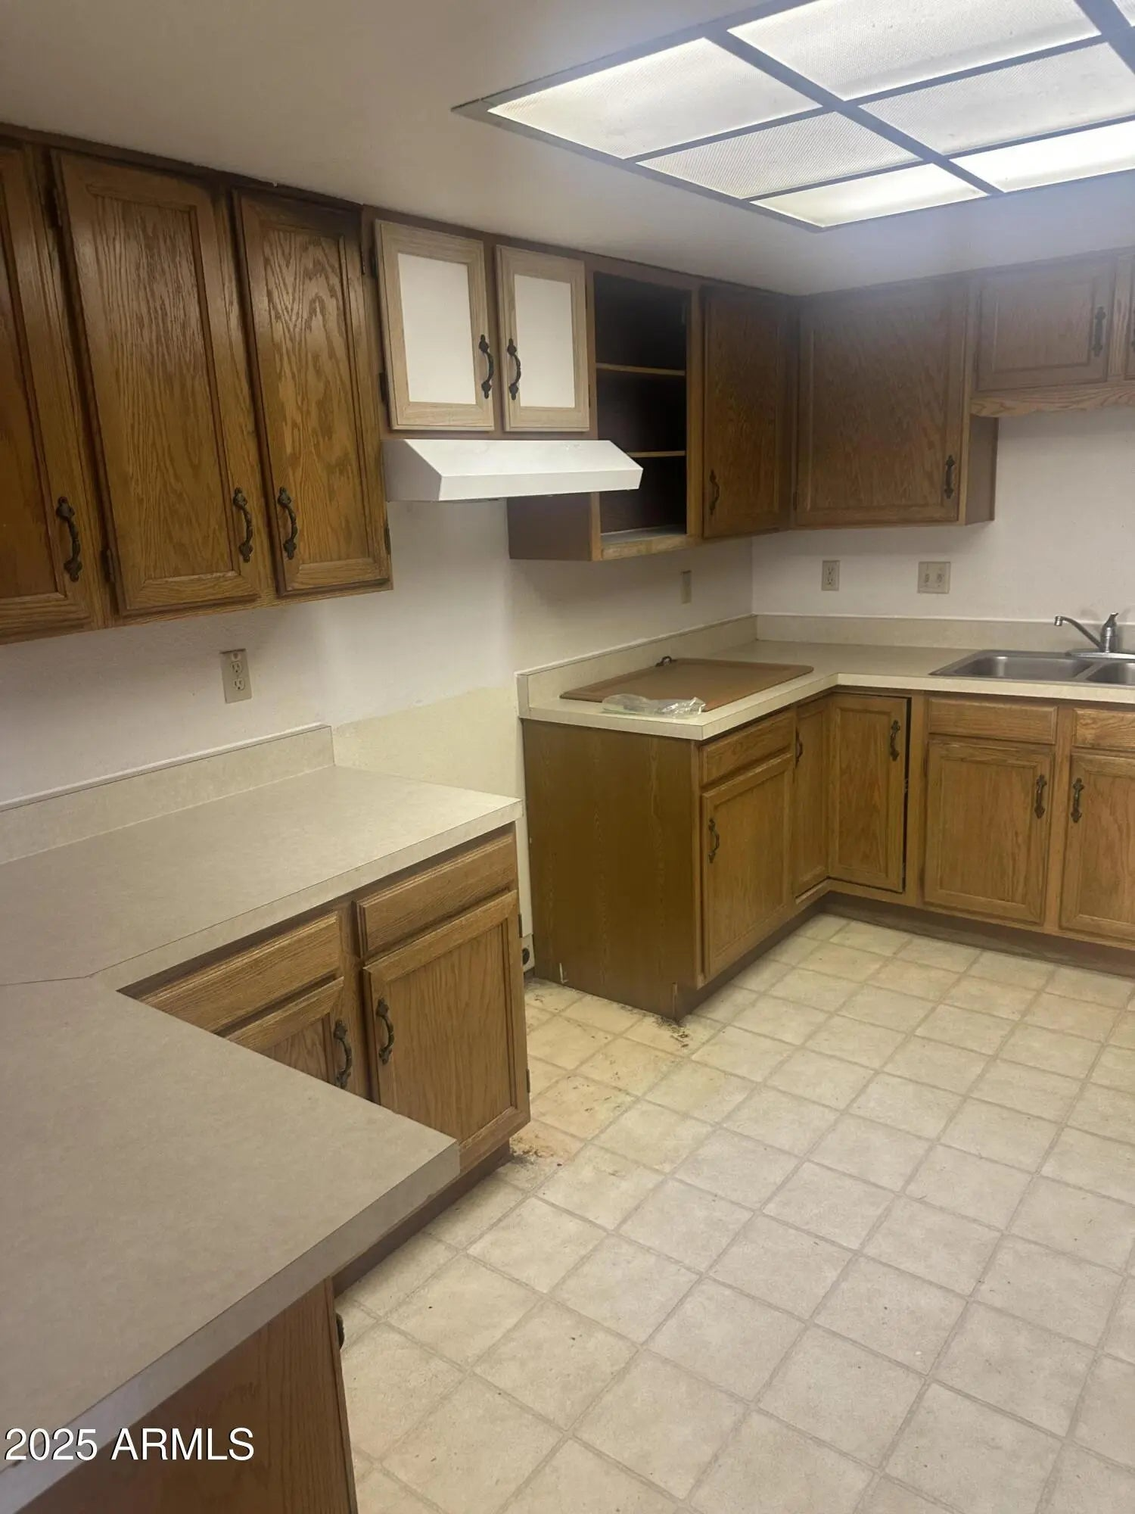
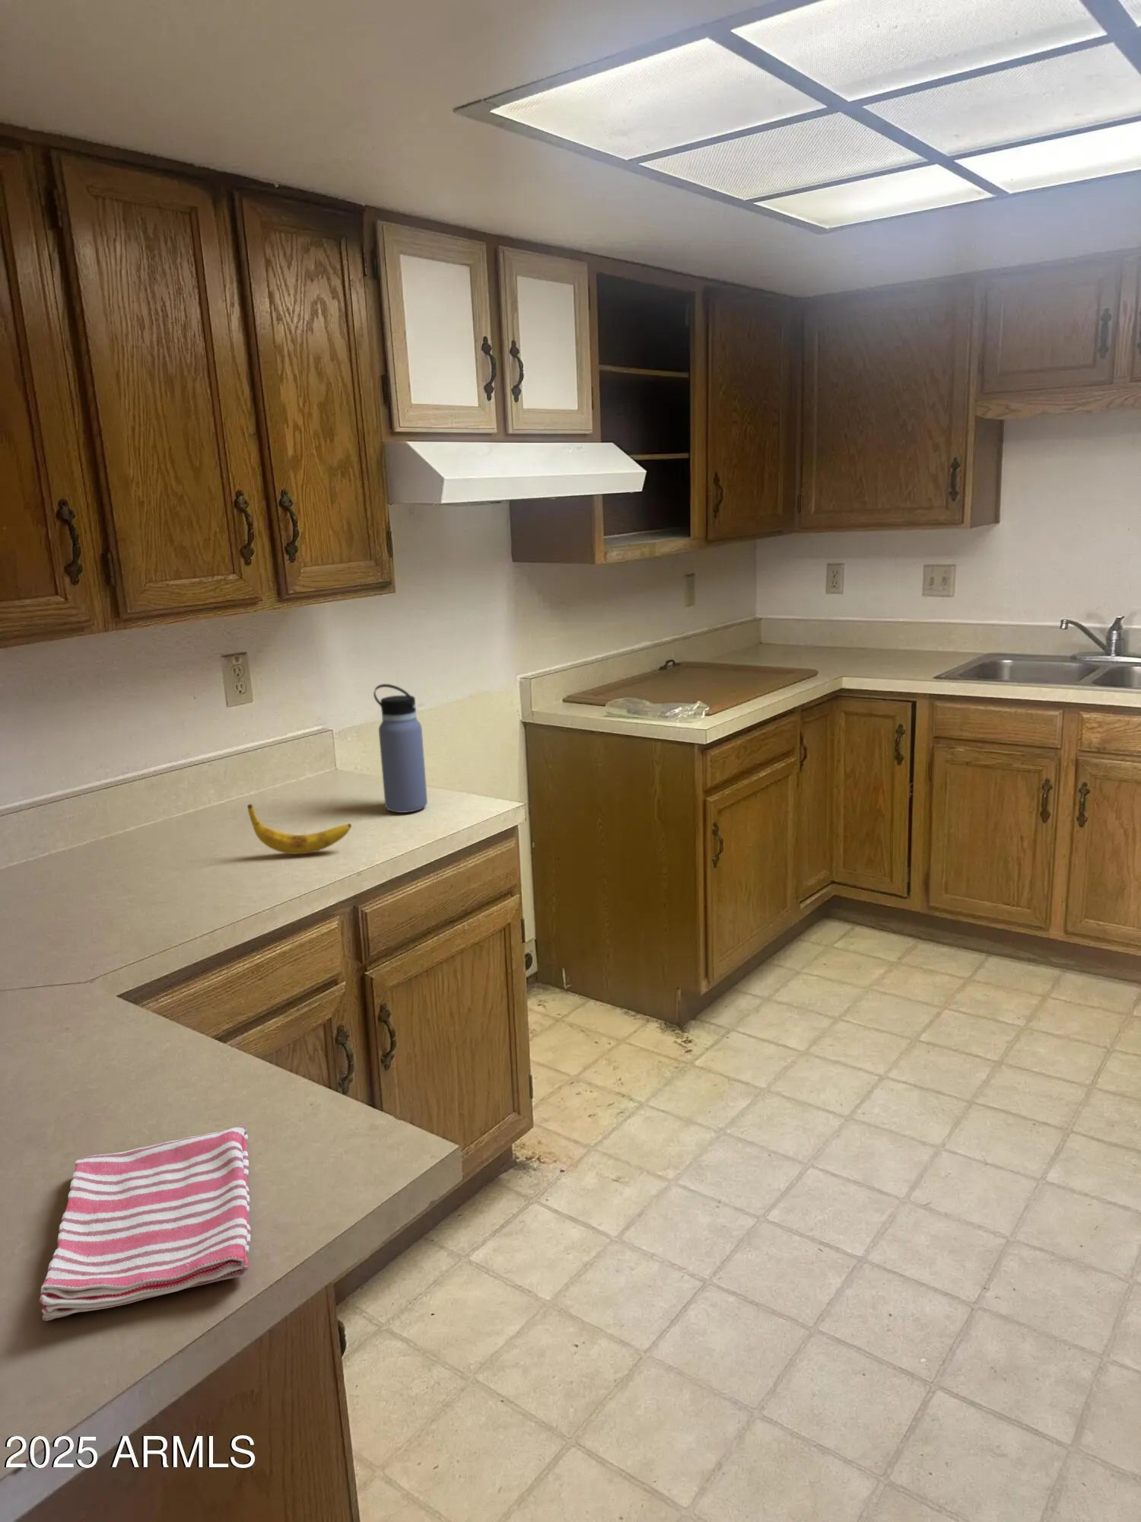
+ dish towel [38,1125,252,1321]
+ banana [247,804,352,854]
+ water bottle [373,683,428,814]
